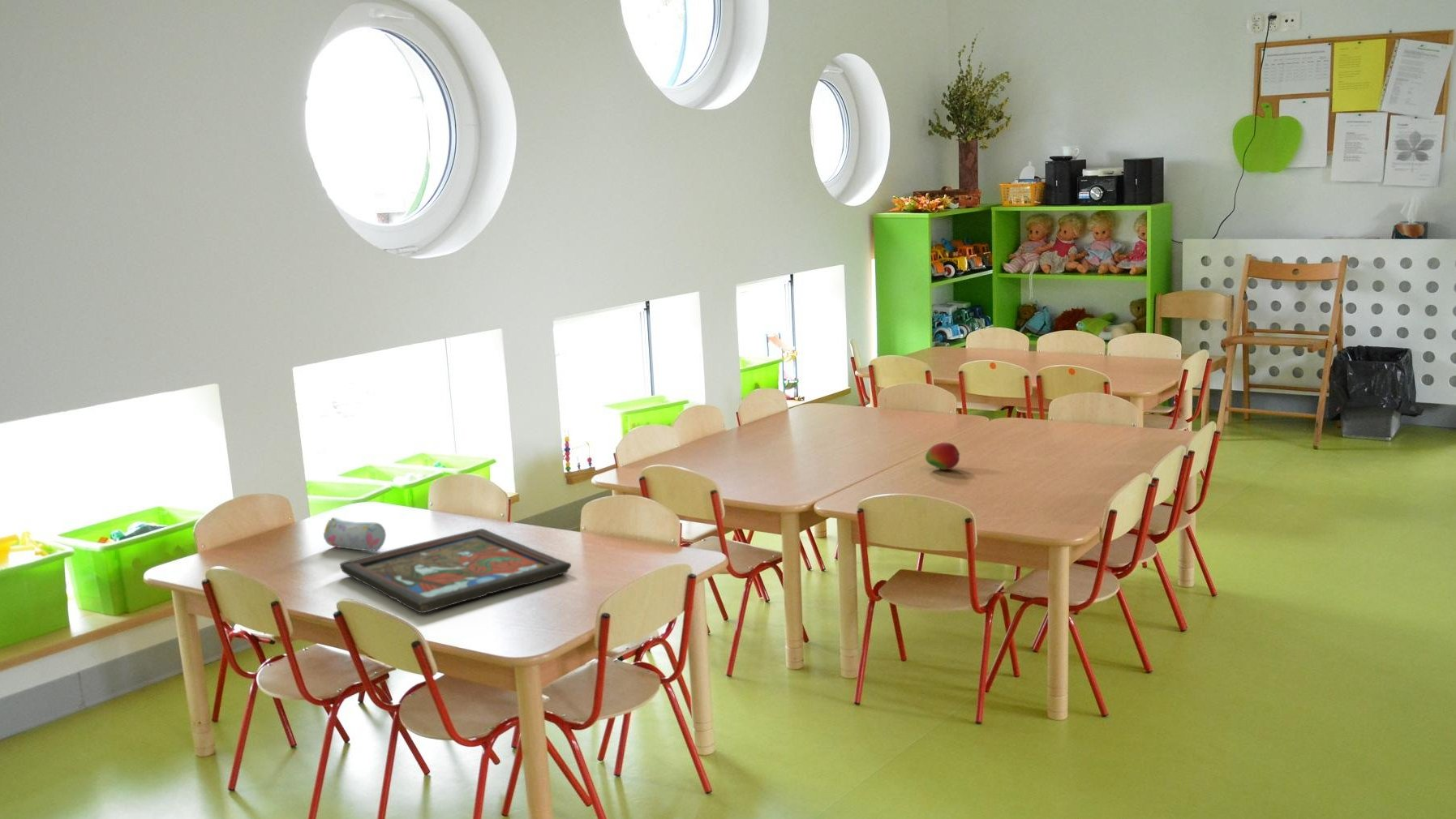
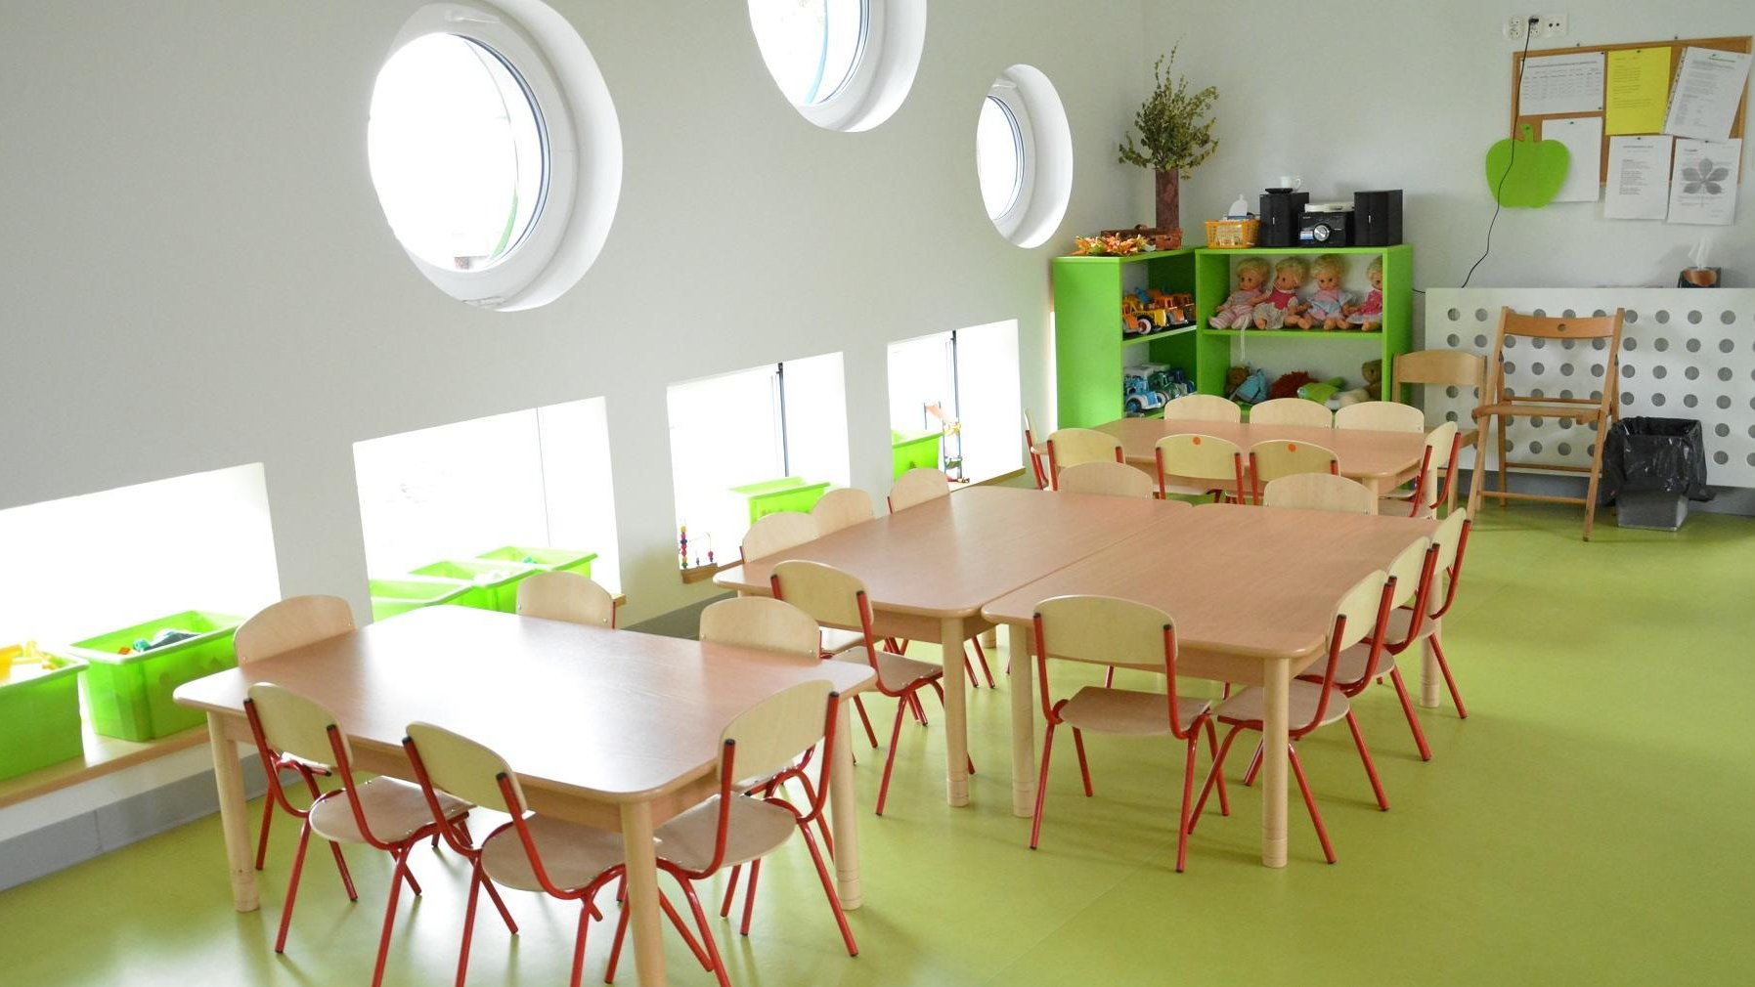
- pencil case [323,517,387,551]
- fruit [925,442,960,471]
- framed painting [339,528,572,614]
